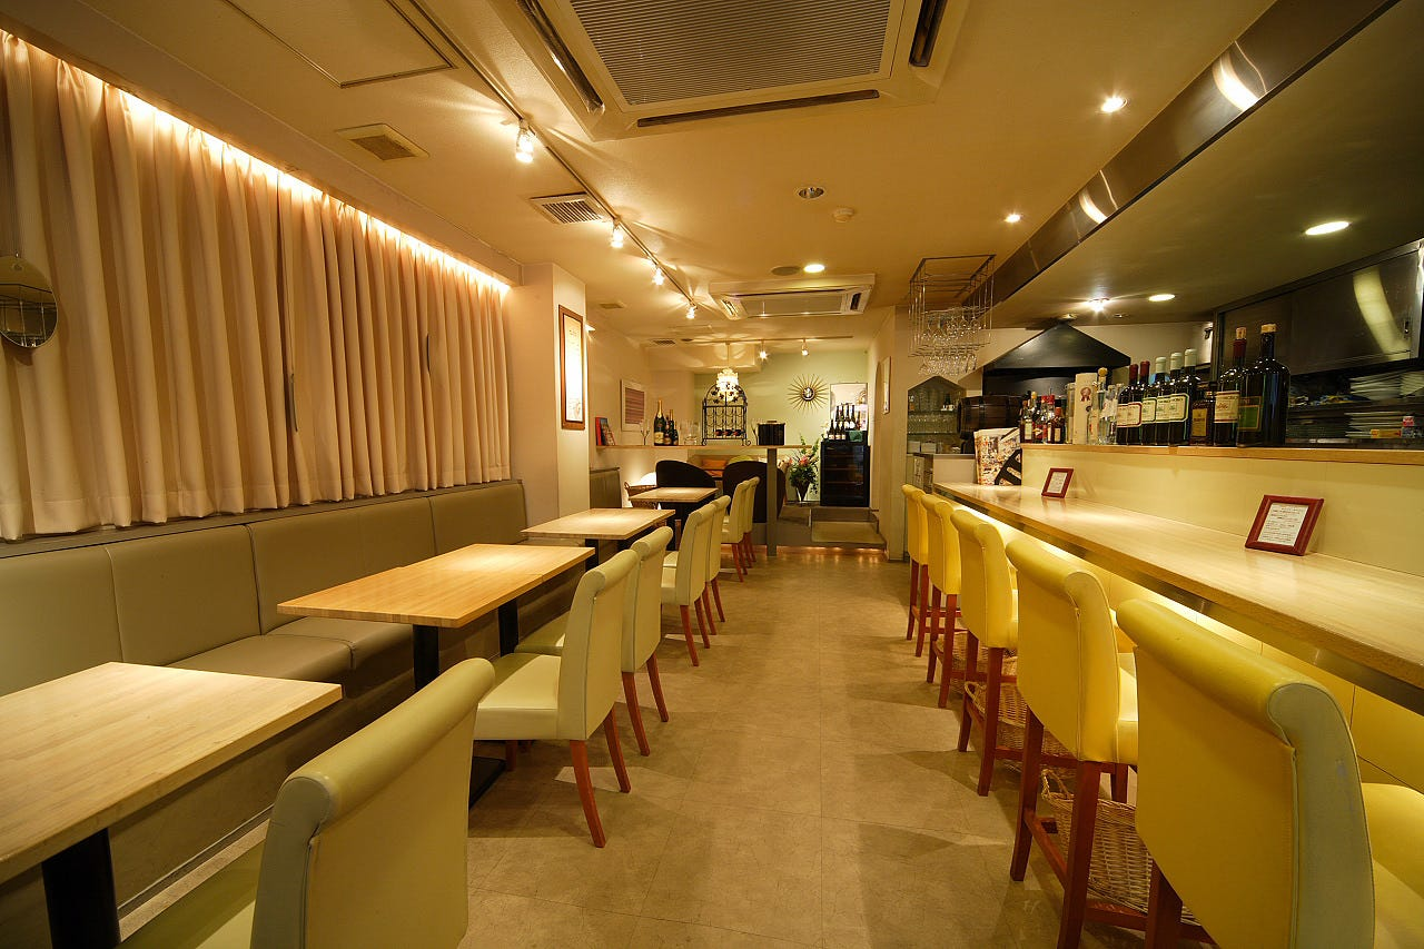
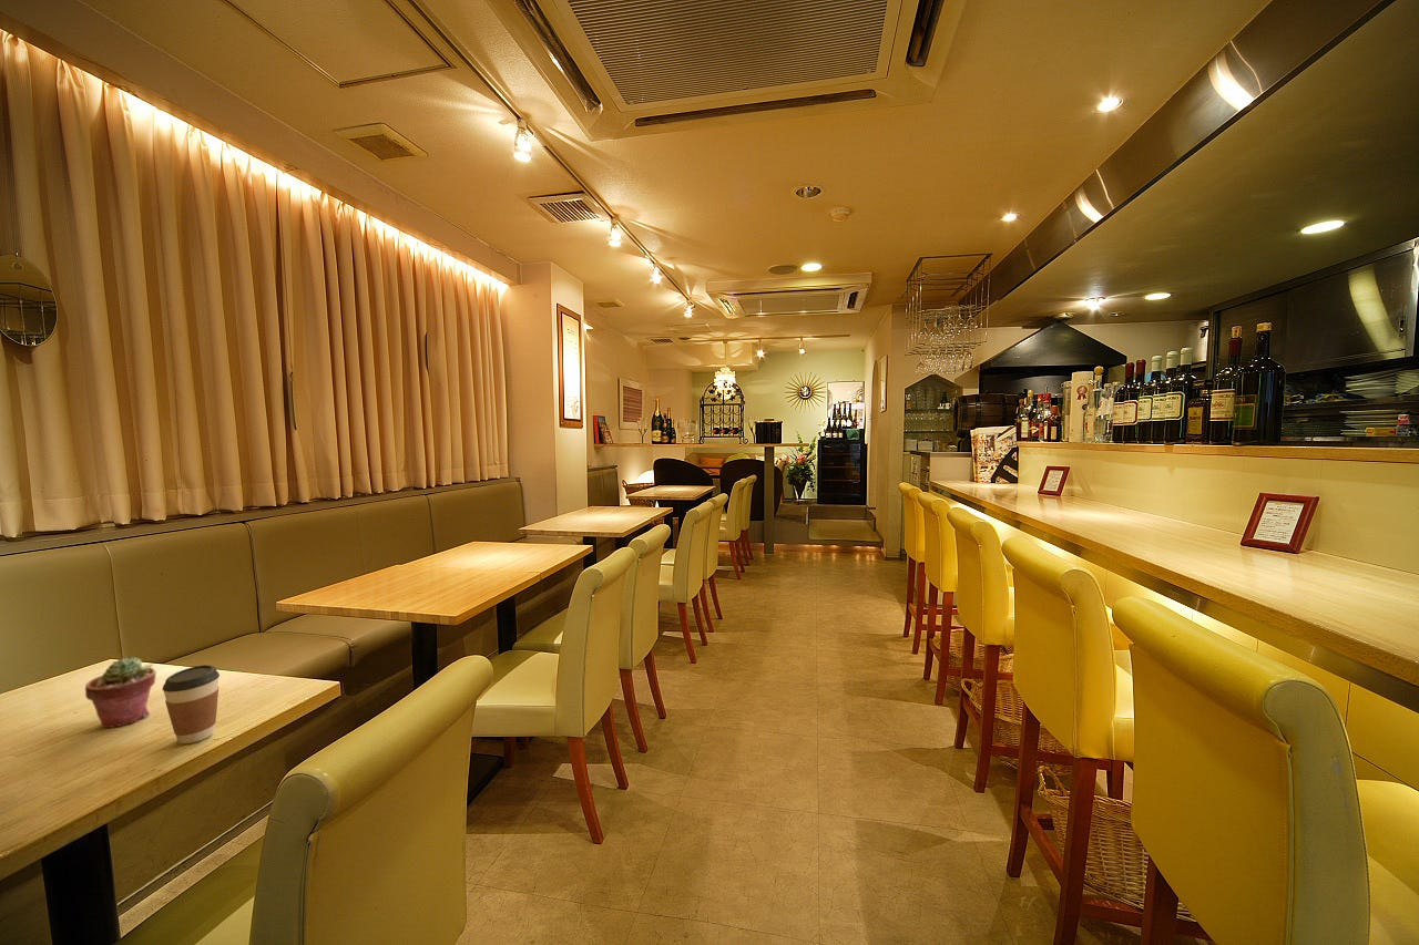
+ potted succulent [84,656,157,729]
+ coffee cup [161,664,221,744]
